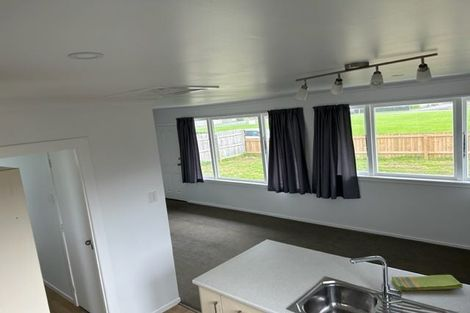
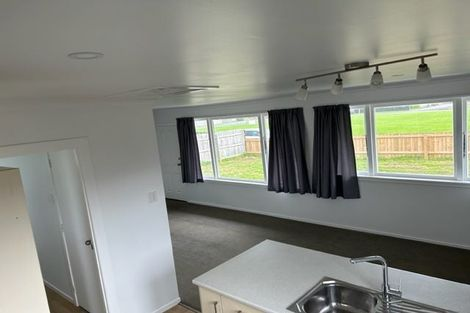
- dish towel [391,274,464,292]
